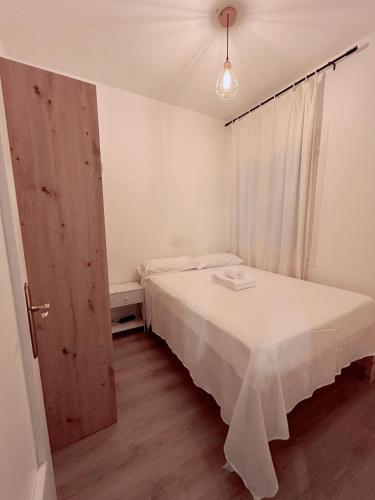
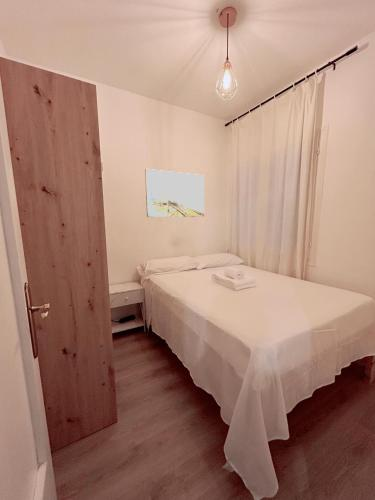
+ wall art [144,168,205,218]
